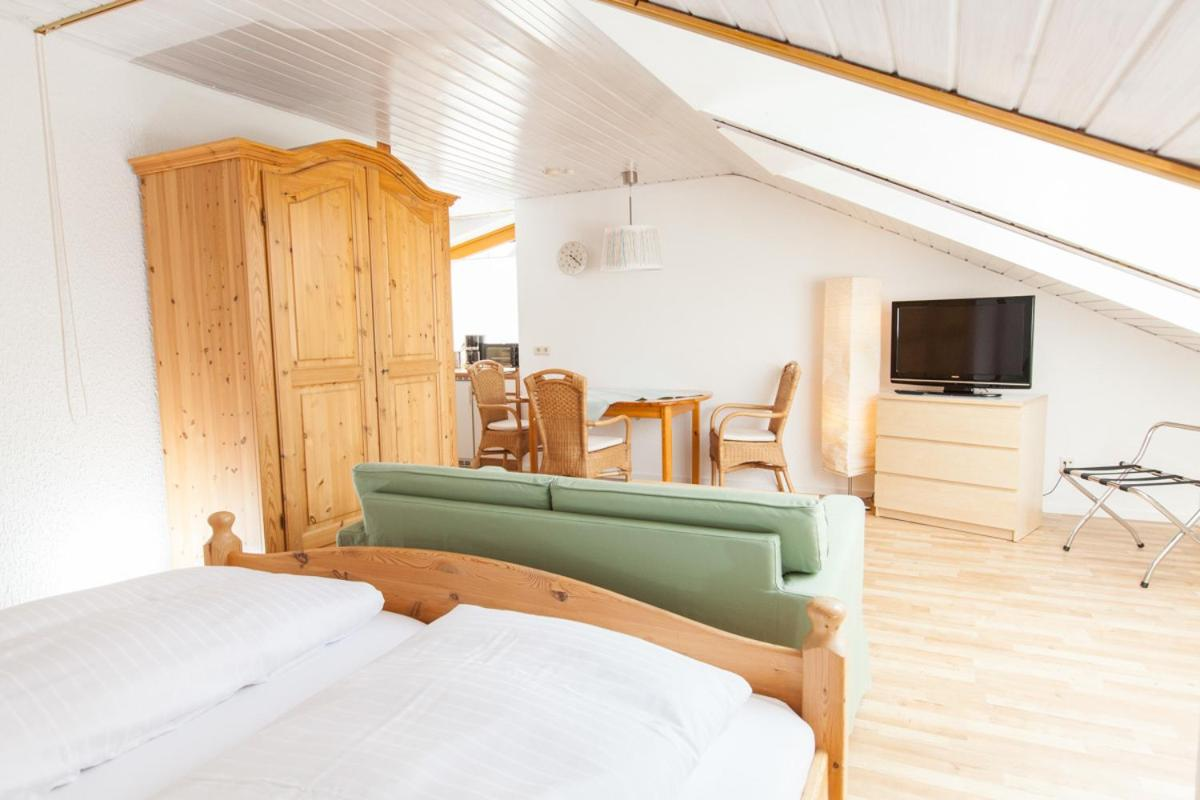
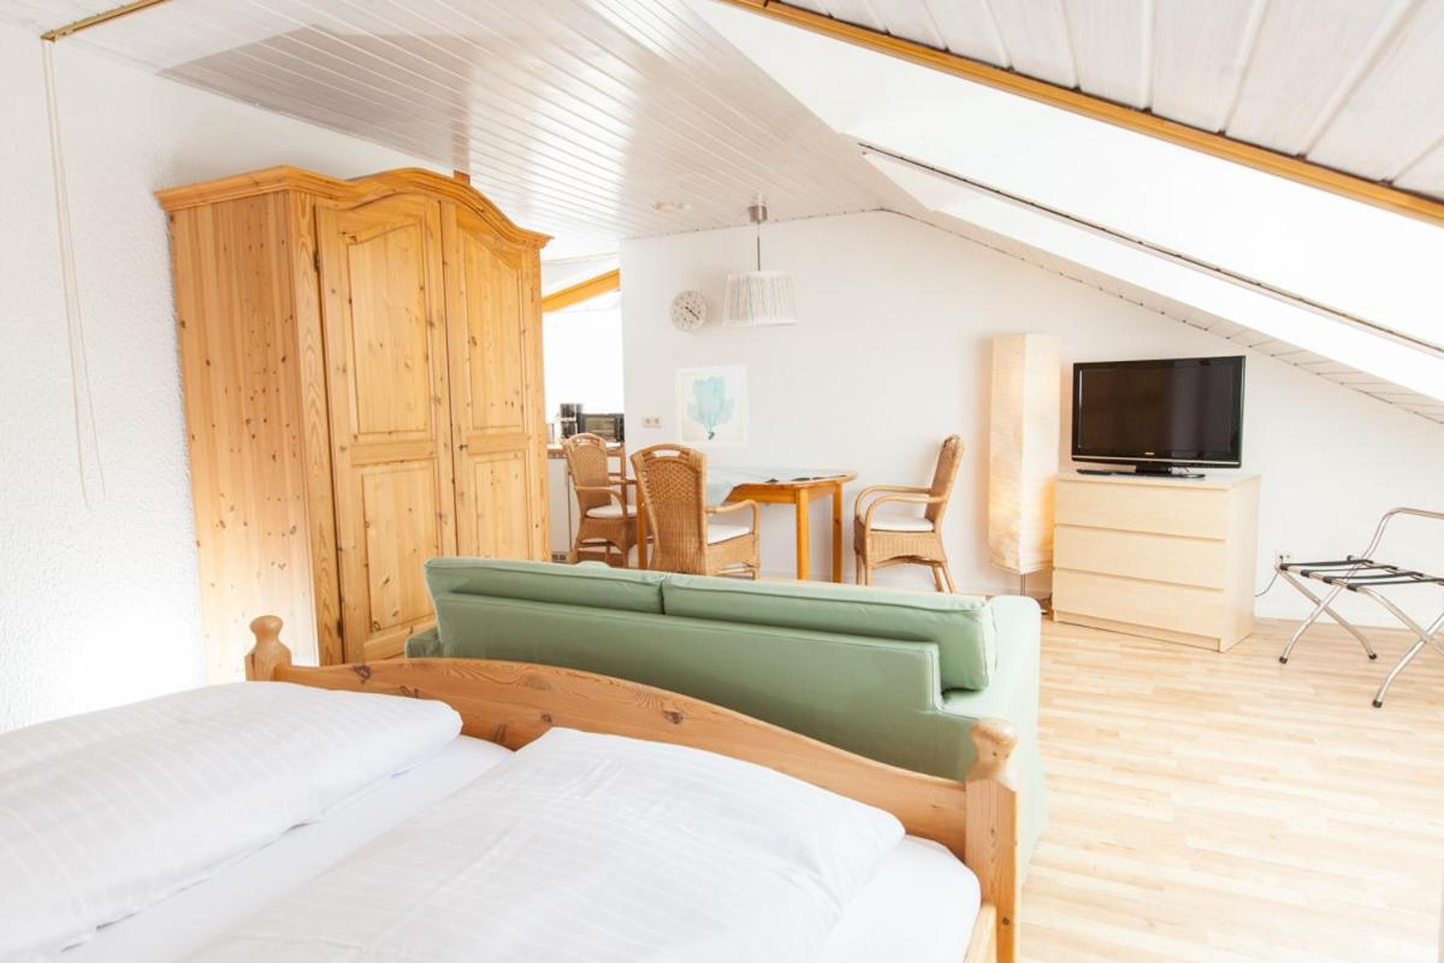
+ wall art [674,364,750,448]
